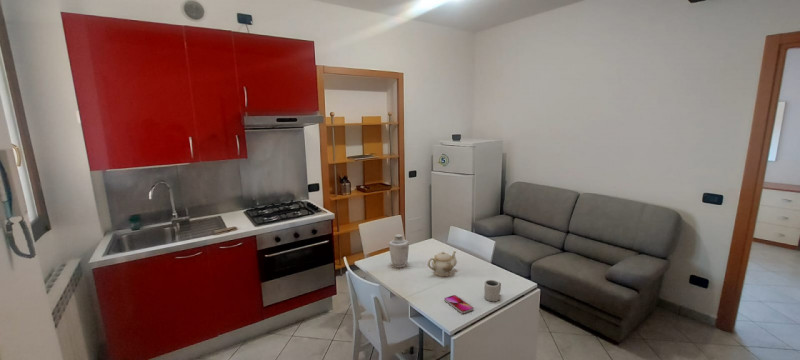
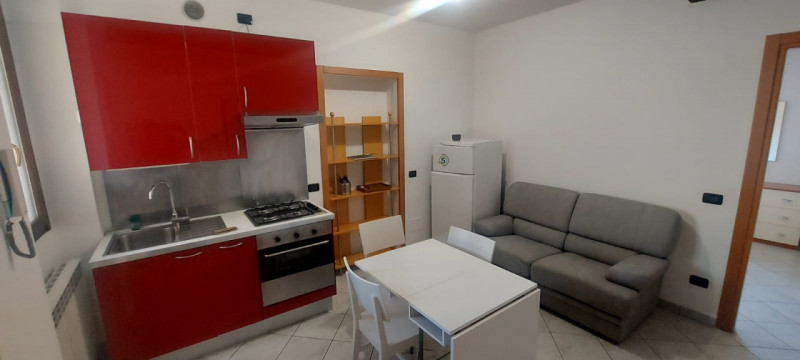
- teapot [427,250,458,277]
- vase [388,233,410,269]
- smartphone [443,294,474,314]
- cup [483,279,502,303]
